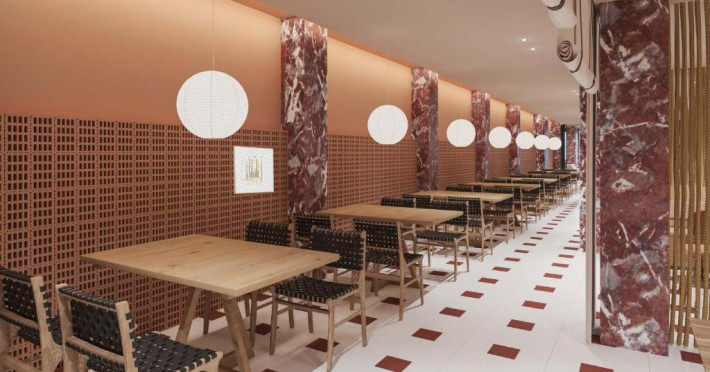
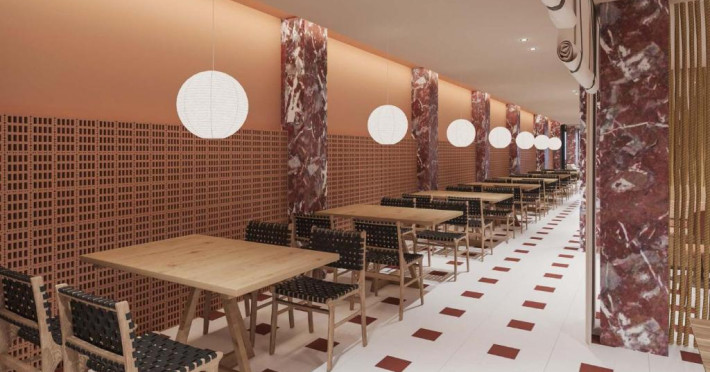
- wall art [232,145,274,195]
